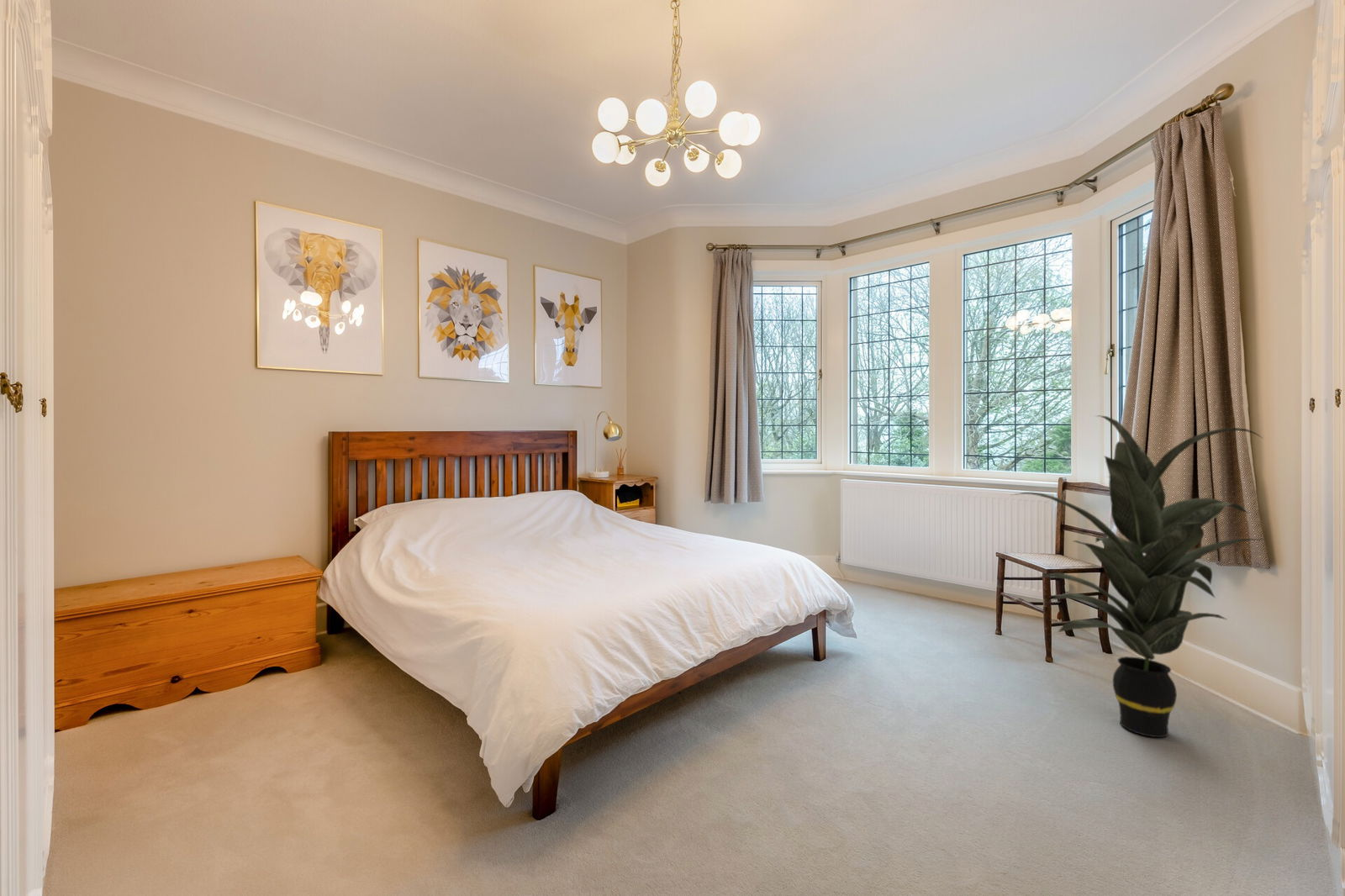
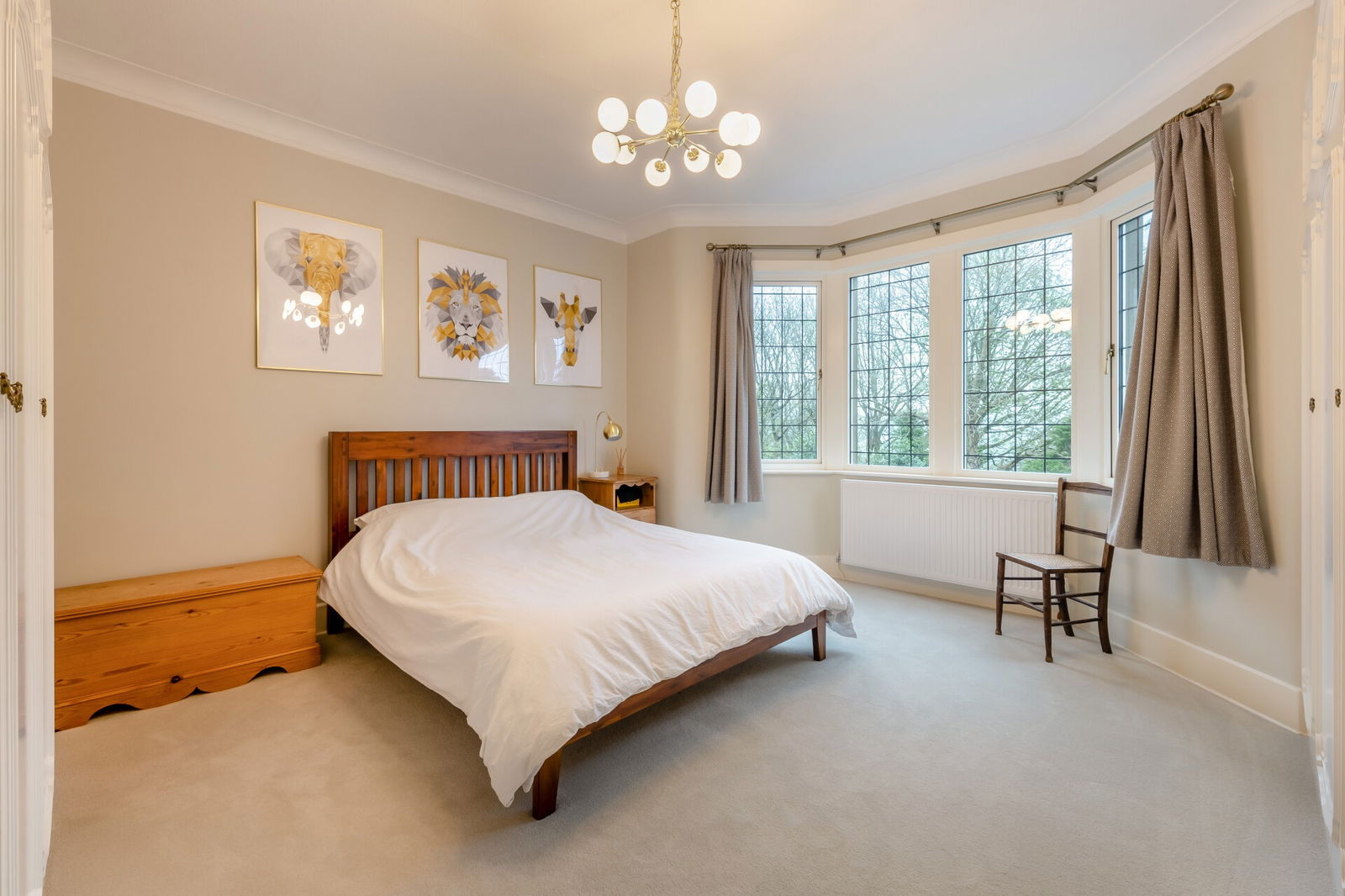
- indoor plant [1011,414,1263,738]
